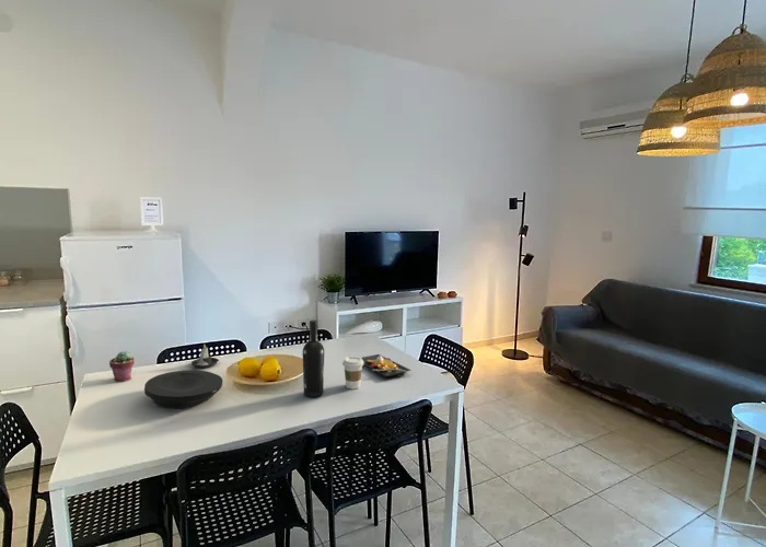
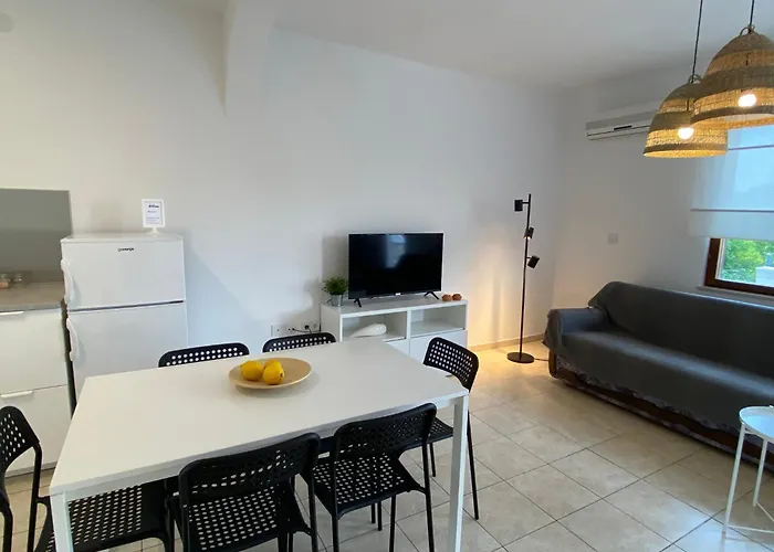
- wine bottle [302,319,325,398]
- potted succulent [108,350,136,383]
- plate [143,369,223,409]
- coffee cup [341,356,363,391]
- plate [360,353,413,379]
- candle [190,344,220,369]
